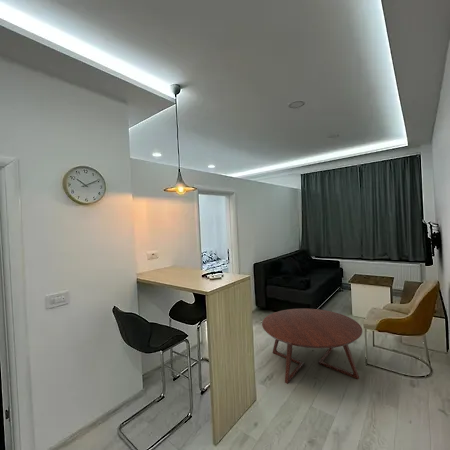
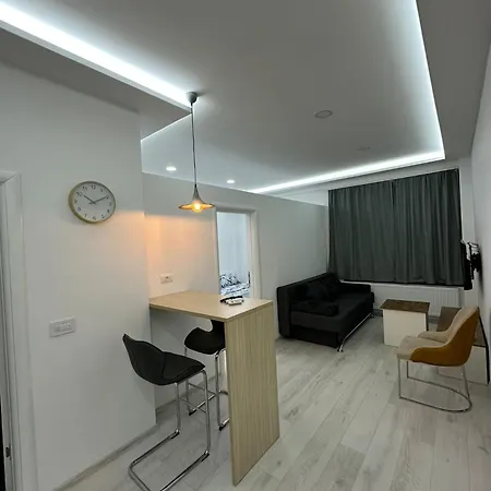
- coffee table [261,308,363,385]
